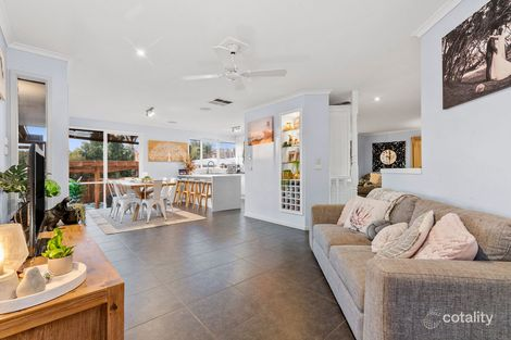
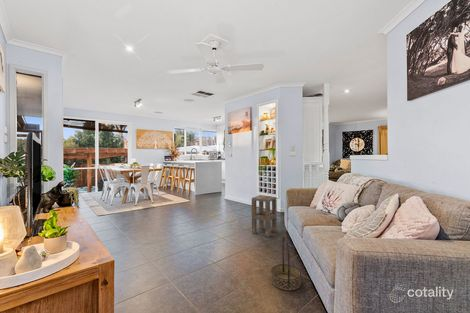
+ basket [270,234,302,292]
+ side table [251,194,278,238]
